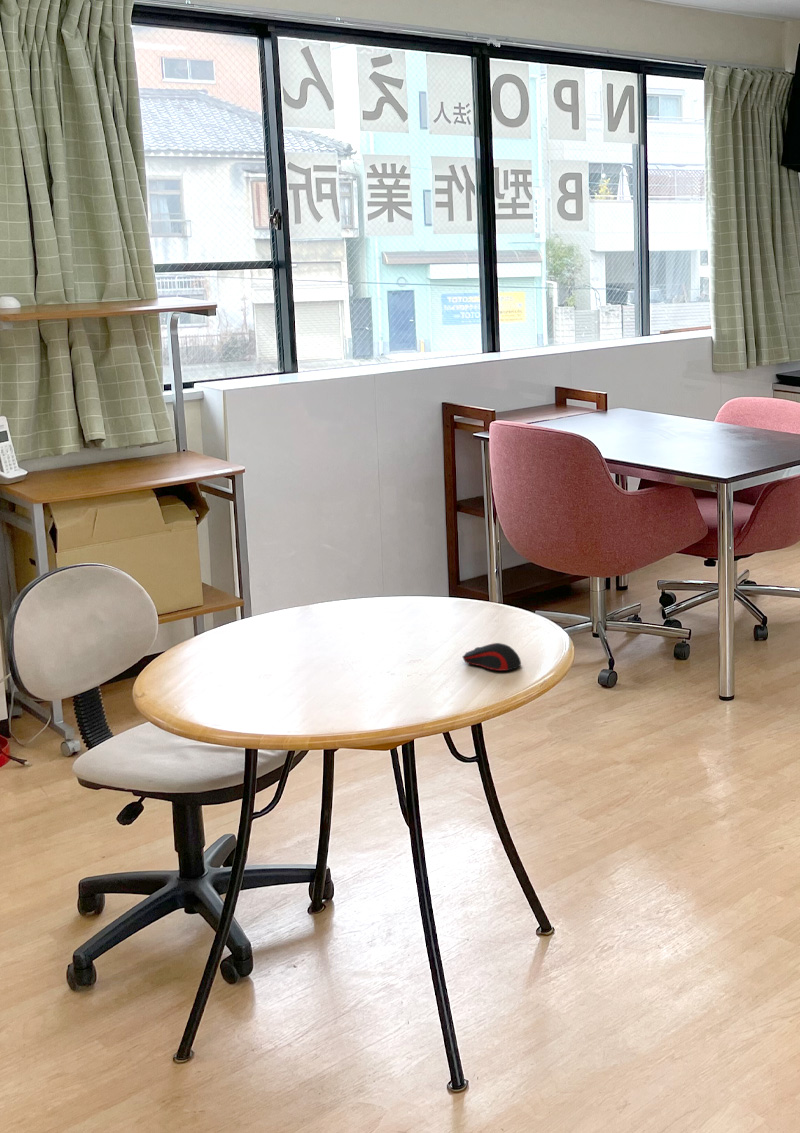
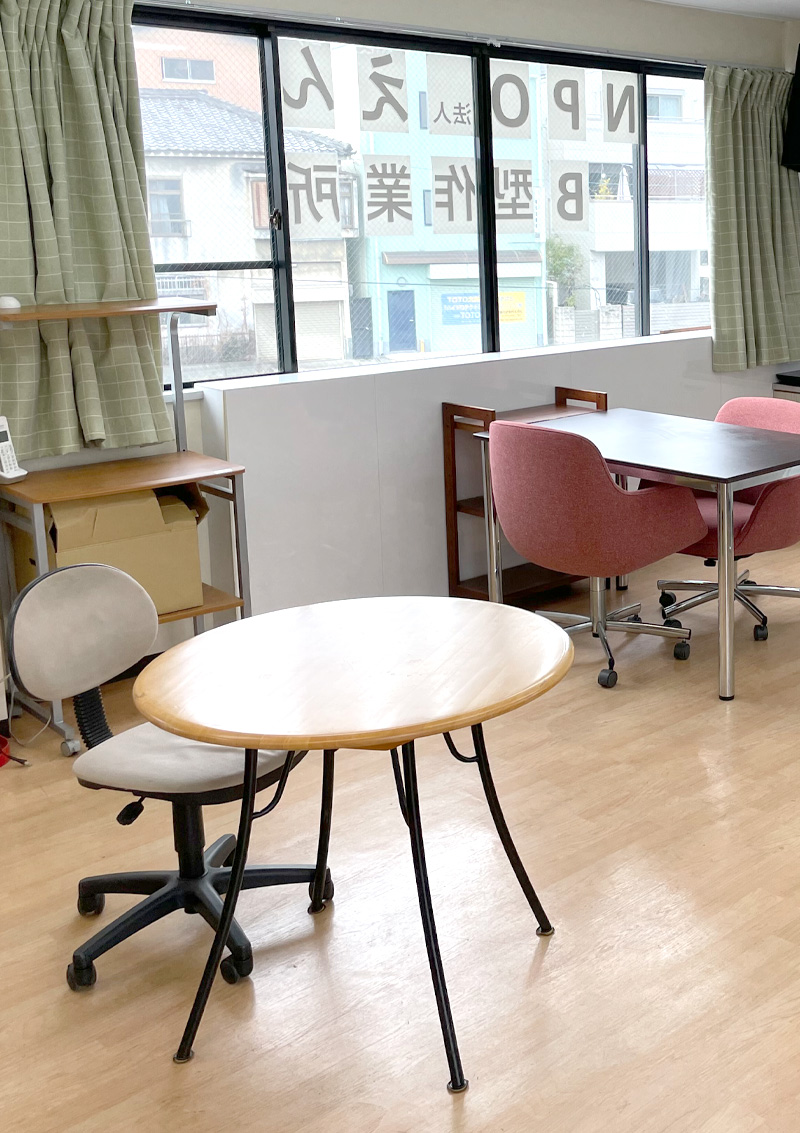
- computer mouse [461,642,522,672]
